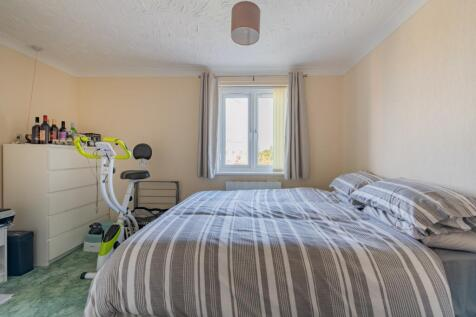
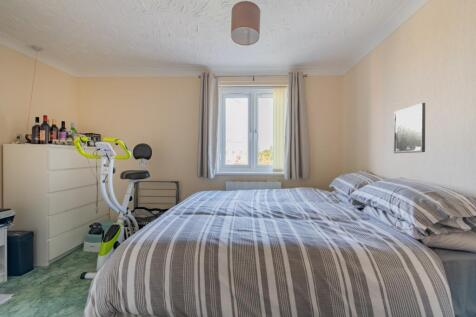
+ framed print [393,102,426,154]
